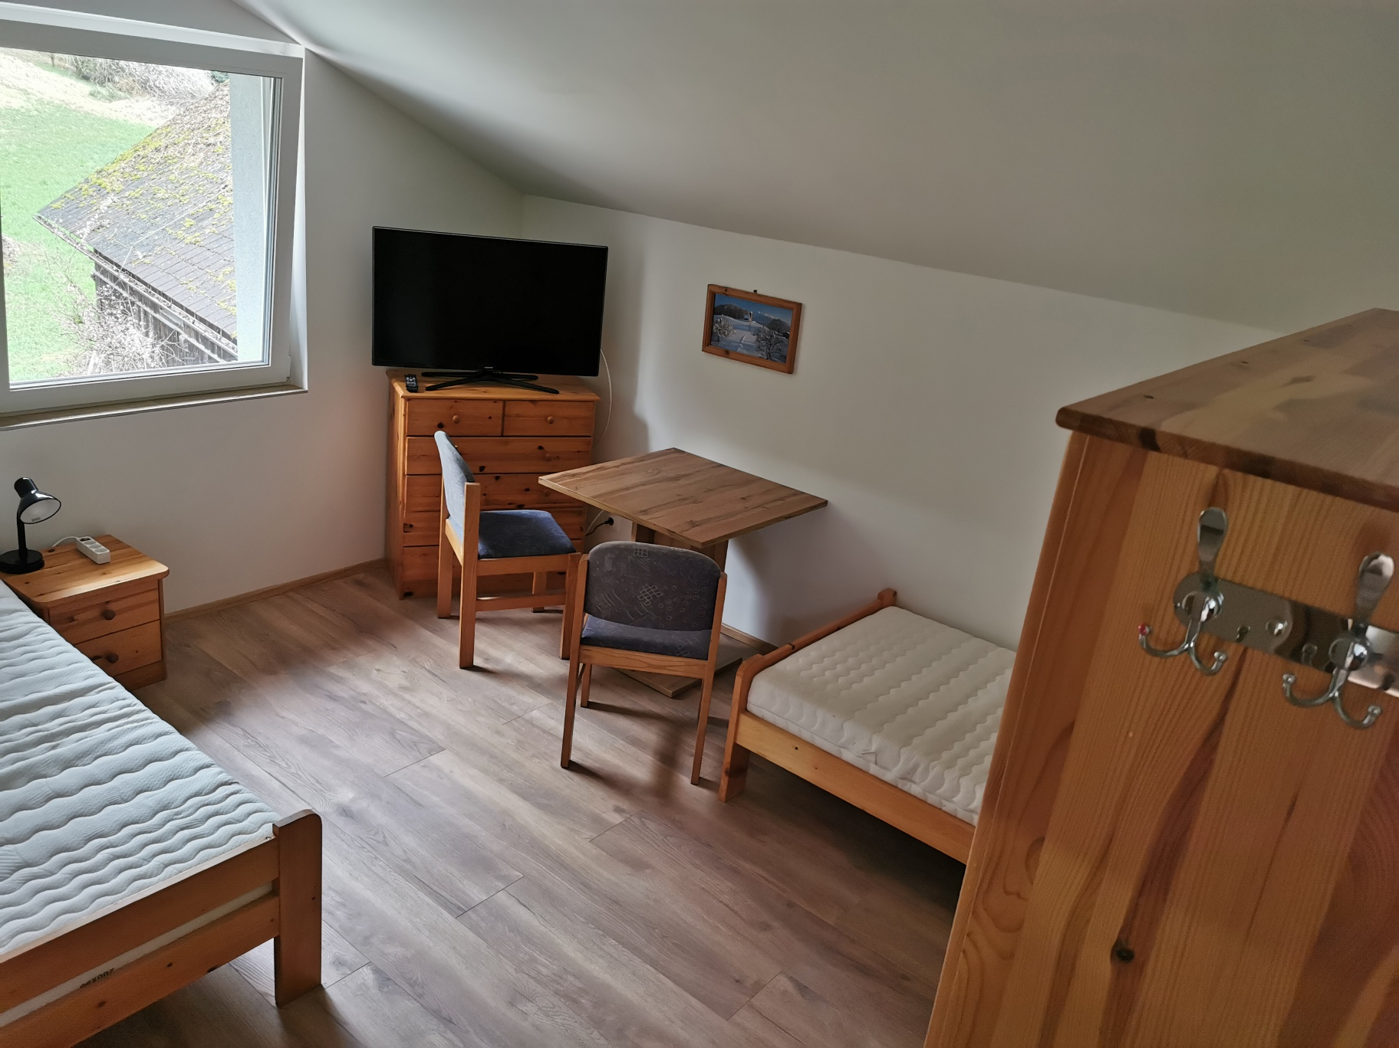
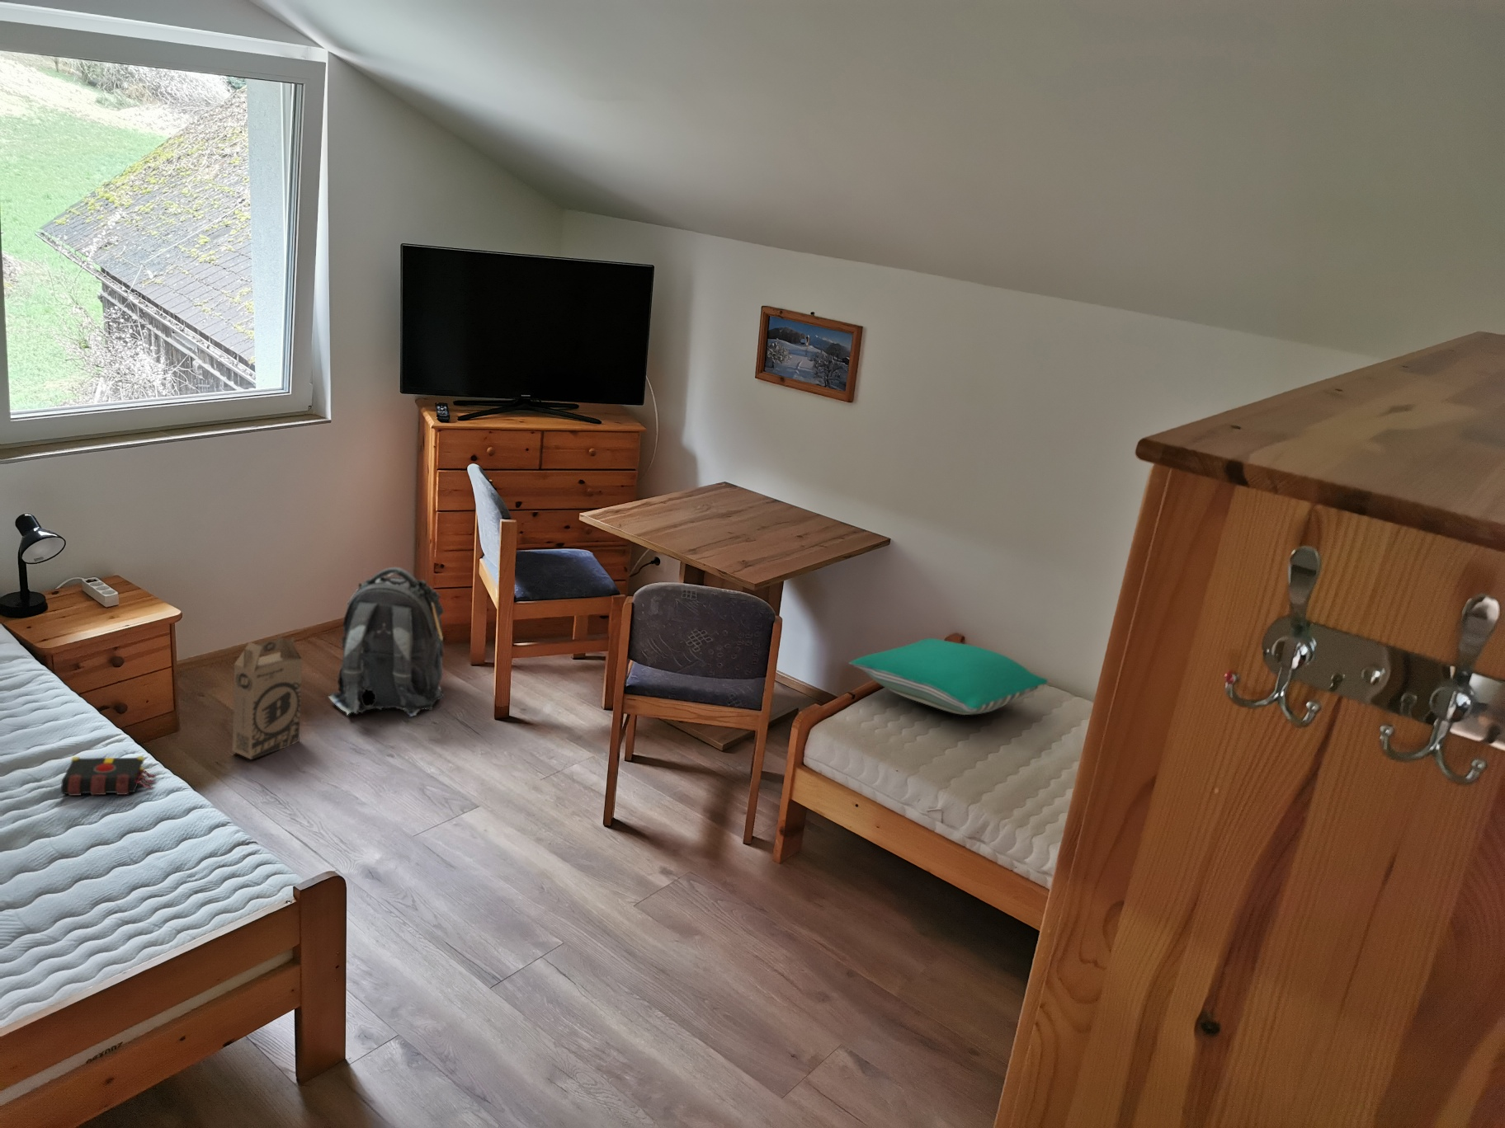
+ book [60,755,158,796]
+ pillow [848,637,1049,716]
+ cardboard box [231,635,303,761]
+ backpack [327,566,447,717]
